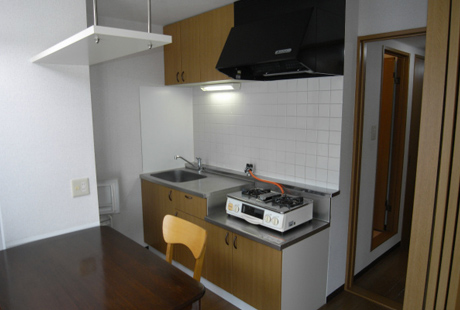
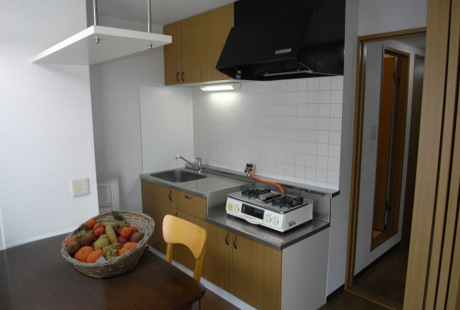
+ fruit basket [59,209,156,279]
